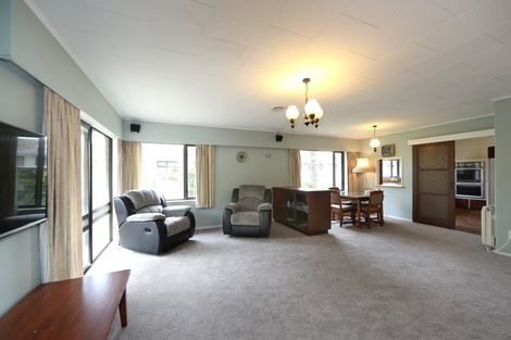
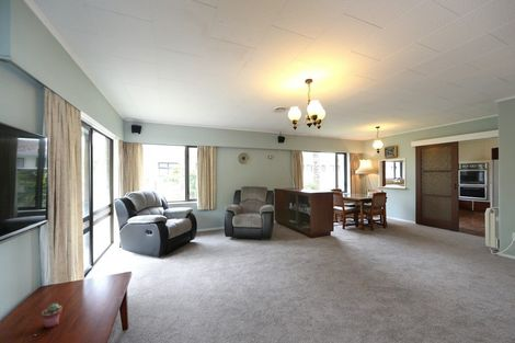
+ potted succulent [41,302,64,329]
